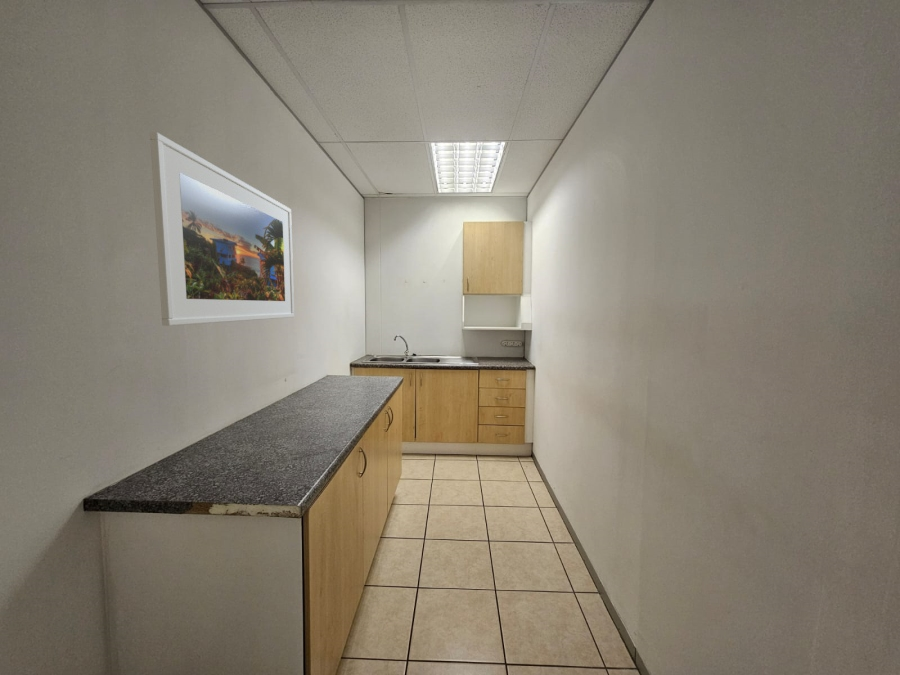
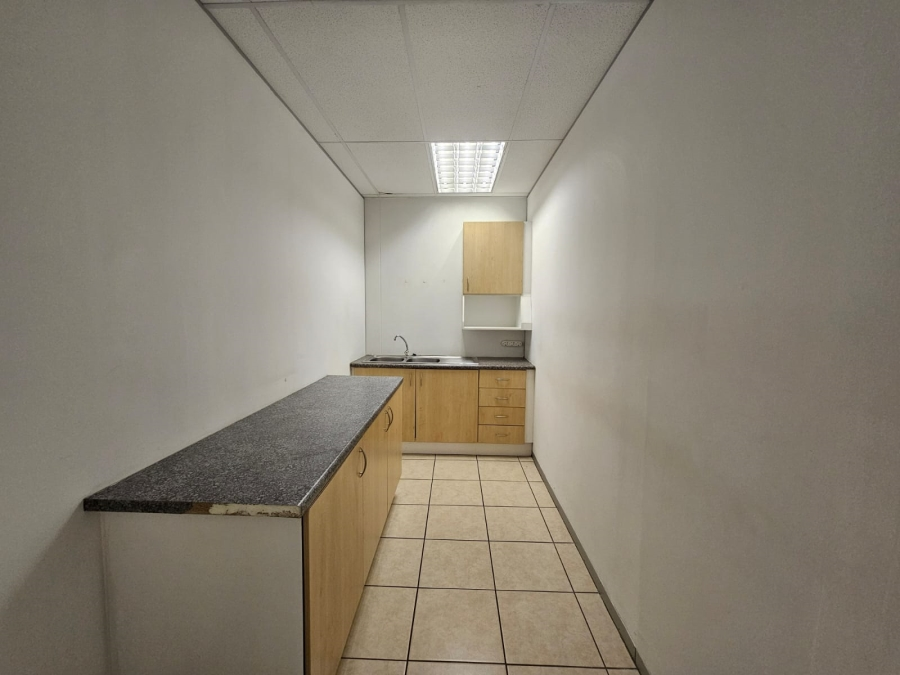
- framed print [149,131,295,327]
